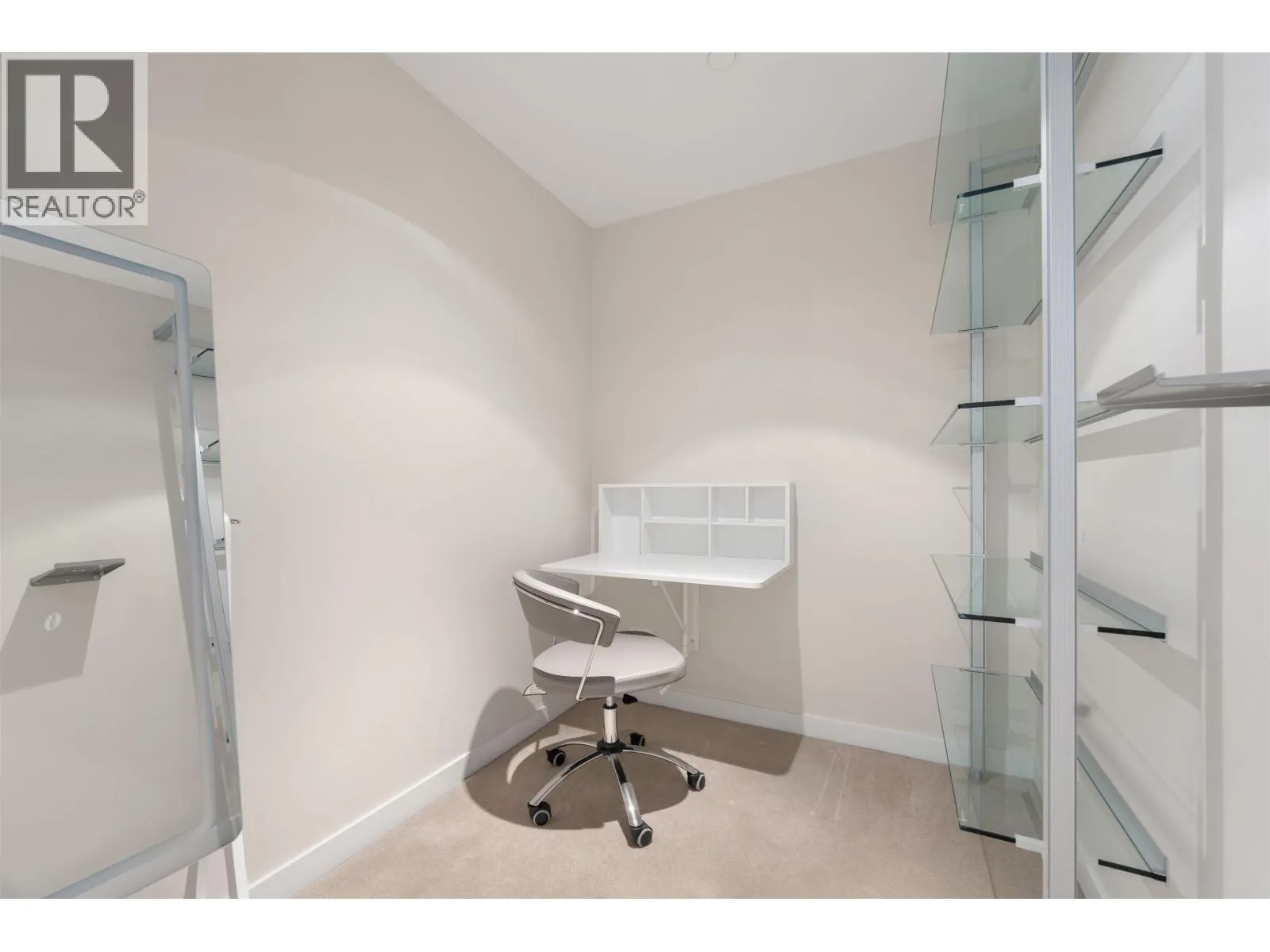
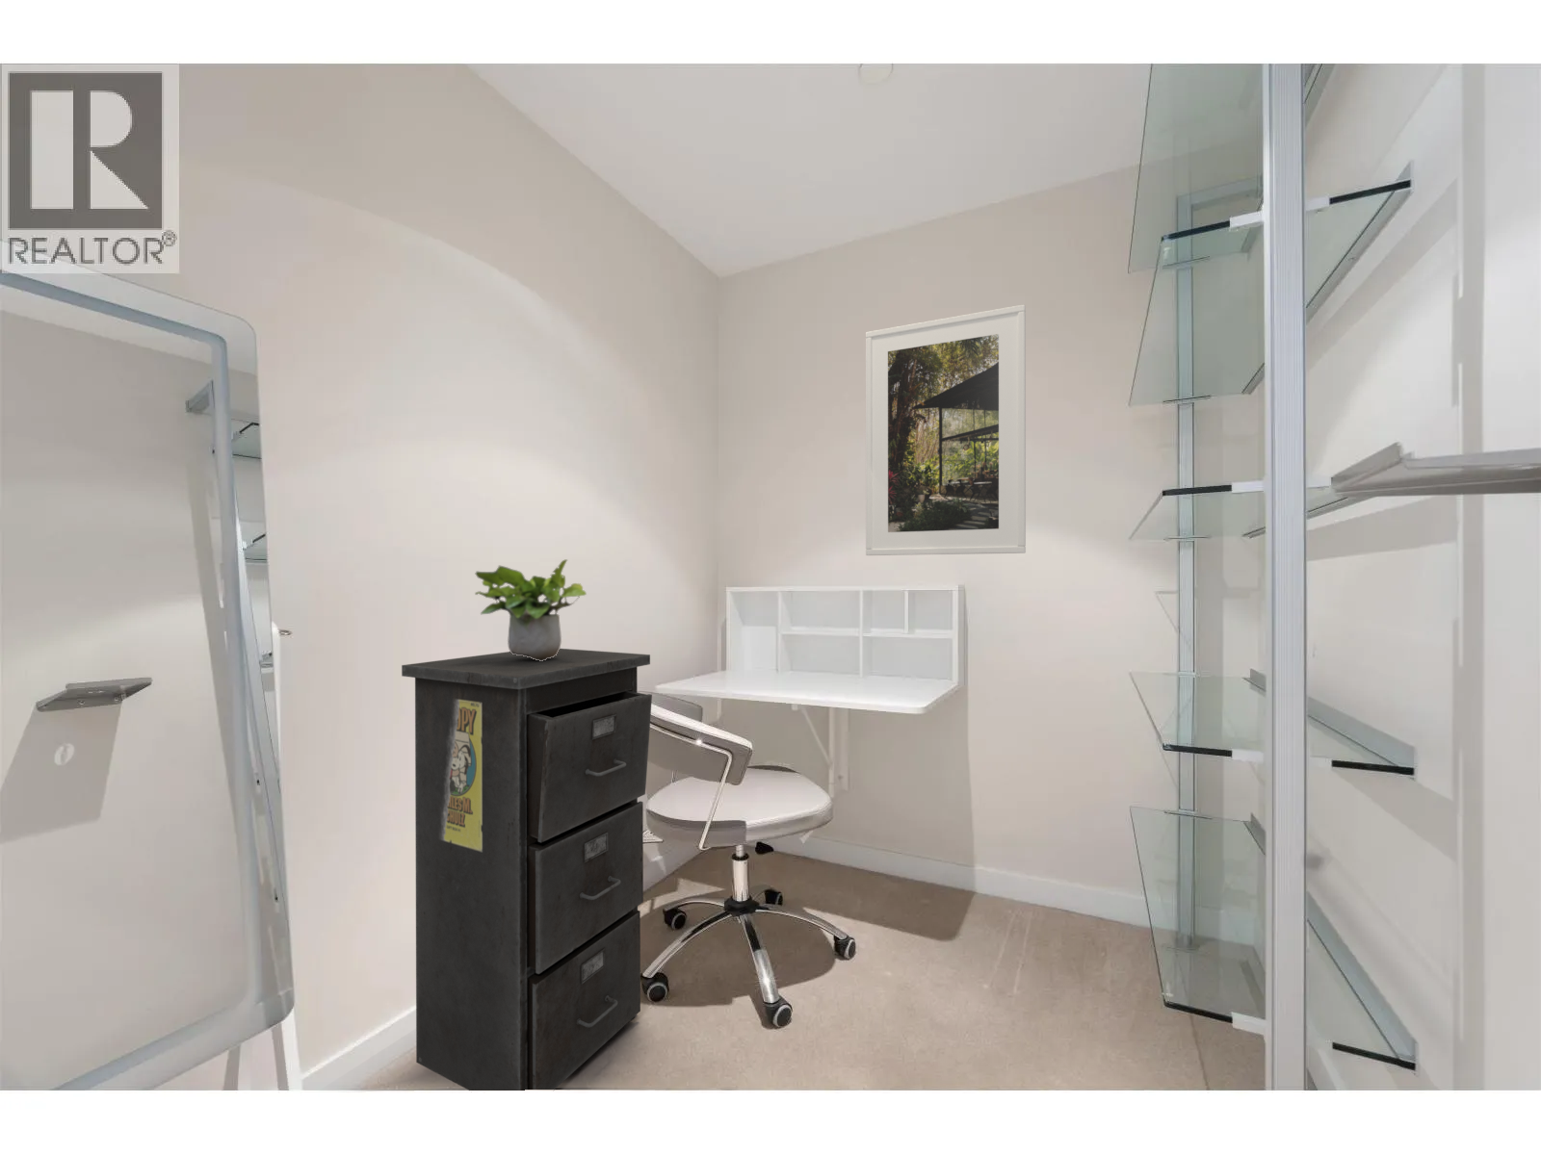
+ filing cabinet [400,648,653,1092]
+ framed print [865,305,1027,557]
+ potted plant [474,558,587,661]
